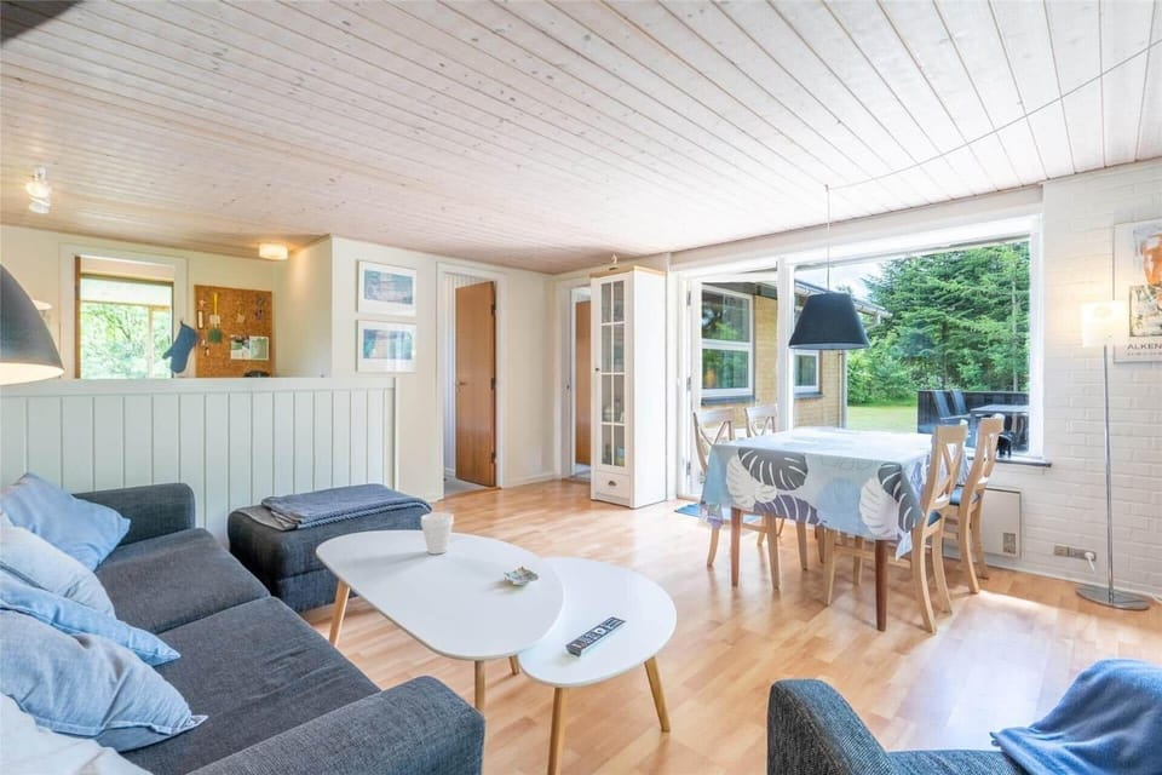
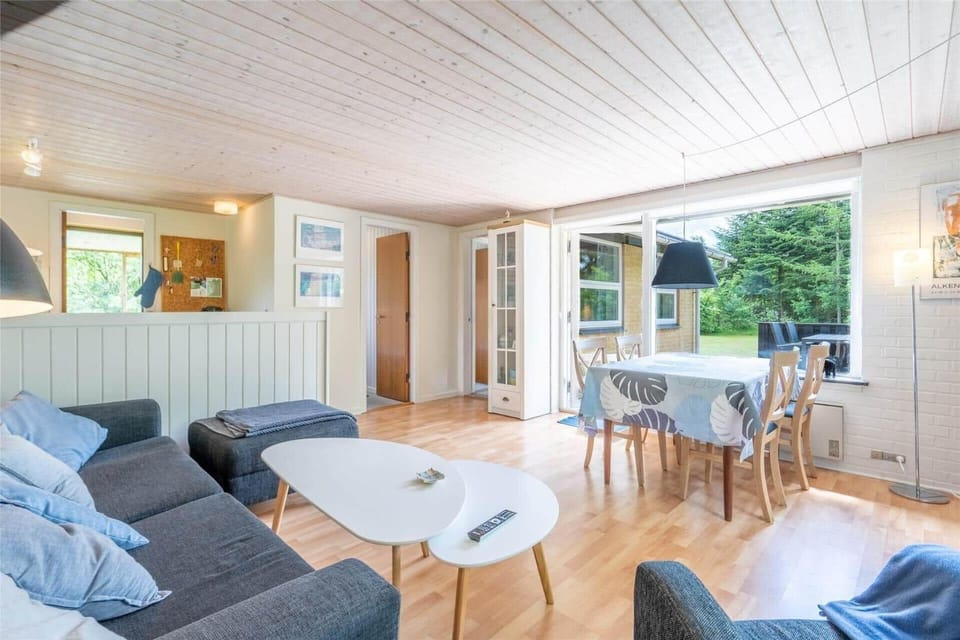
- cup [420,511,455,556]
